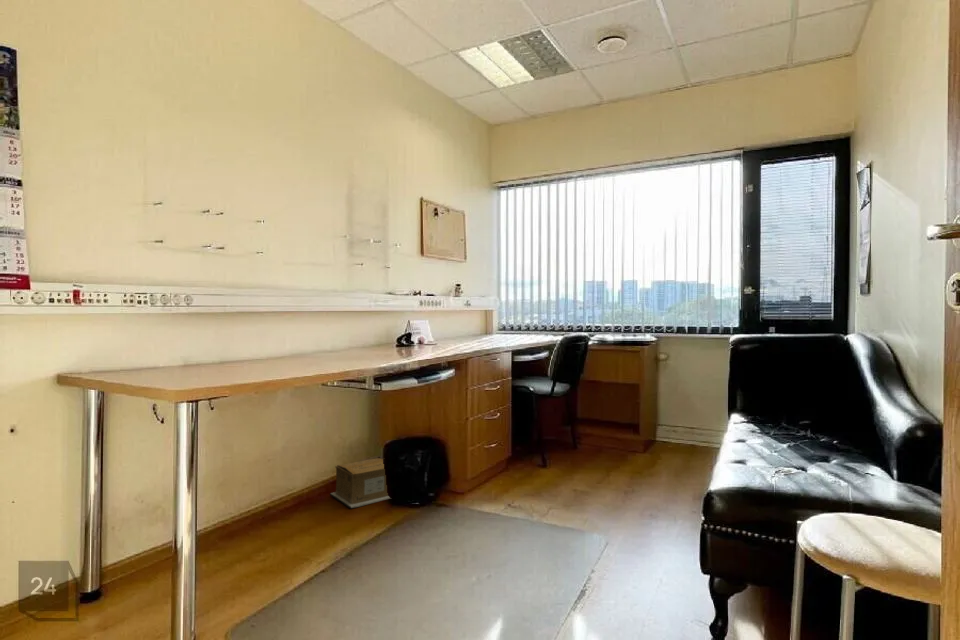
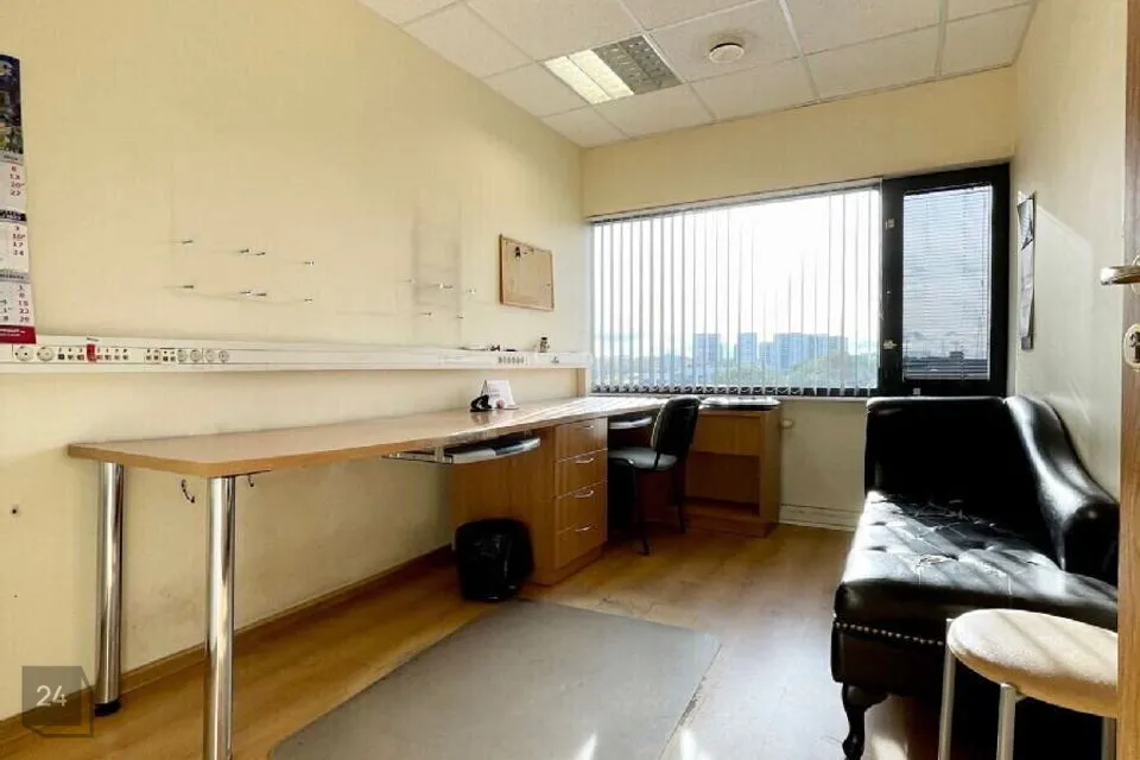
- cardboard box [329,457,391,509]
